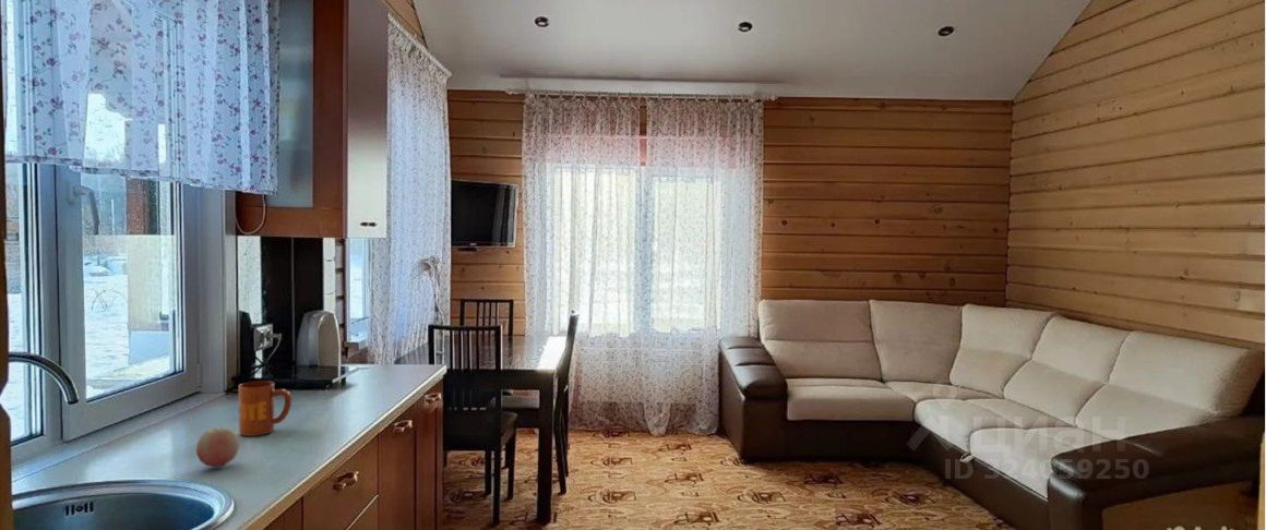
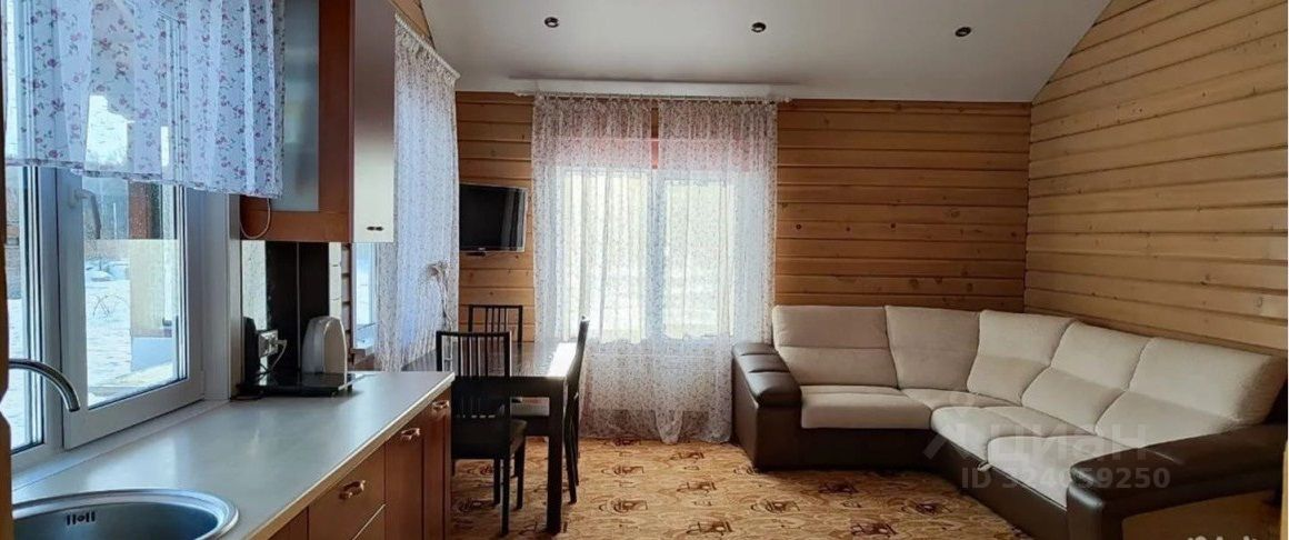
- mug [238,381,292,437]
- fruit [195,427,240,468]
